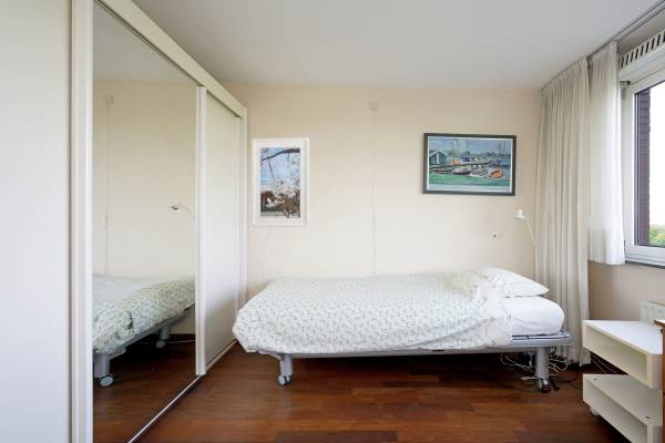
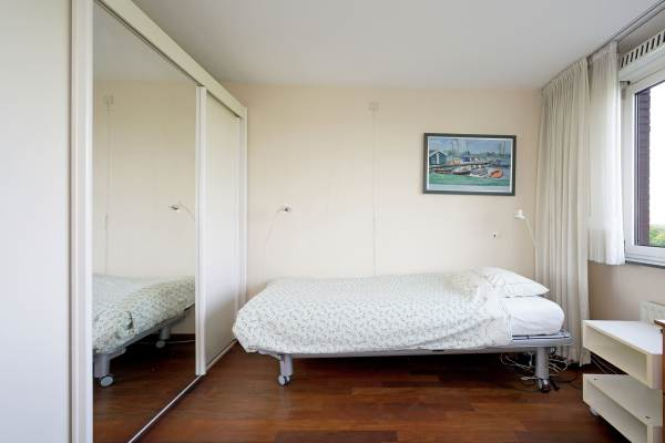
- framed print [250,137,310,228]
